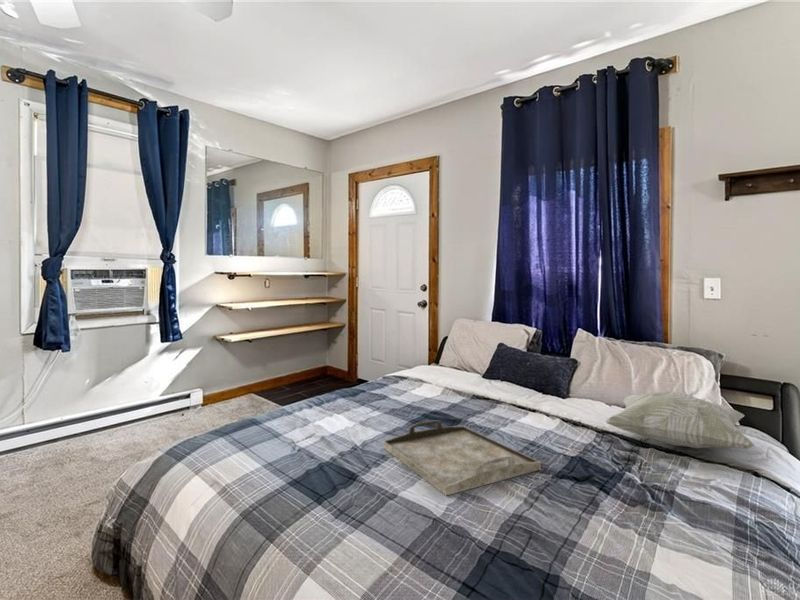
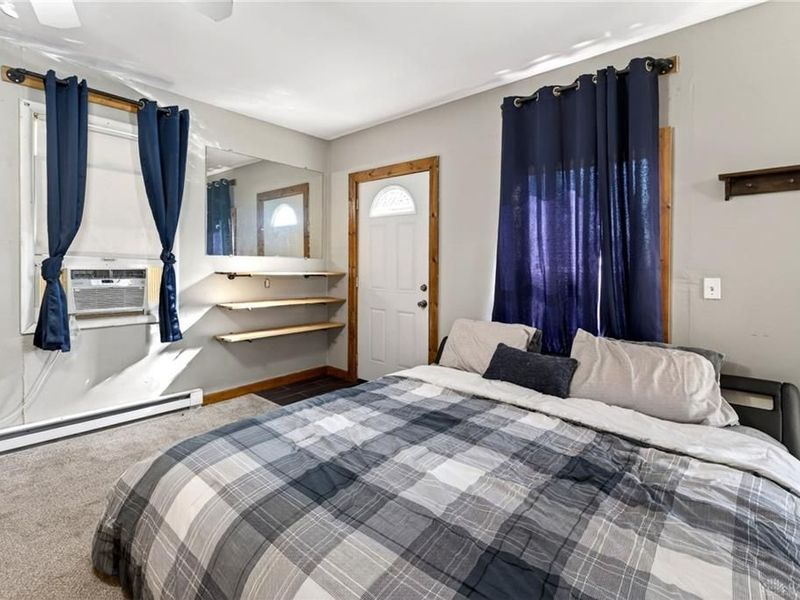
- decorative pillow [605,391,756,450]
- serving tray [382,419,542,497]
